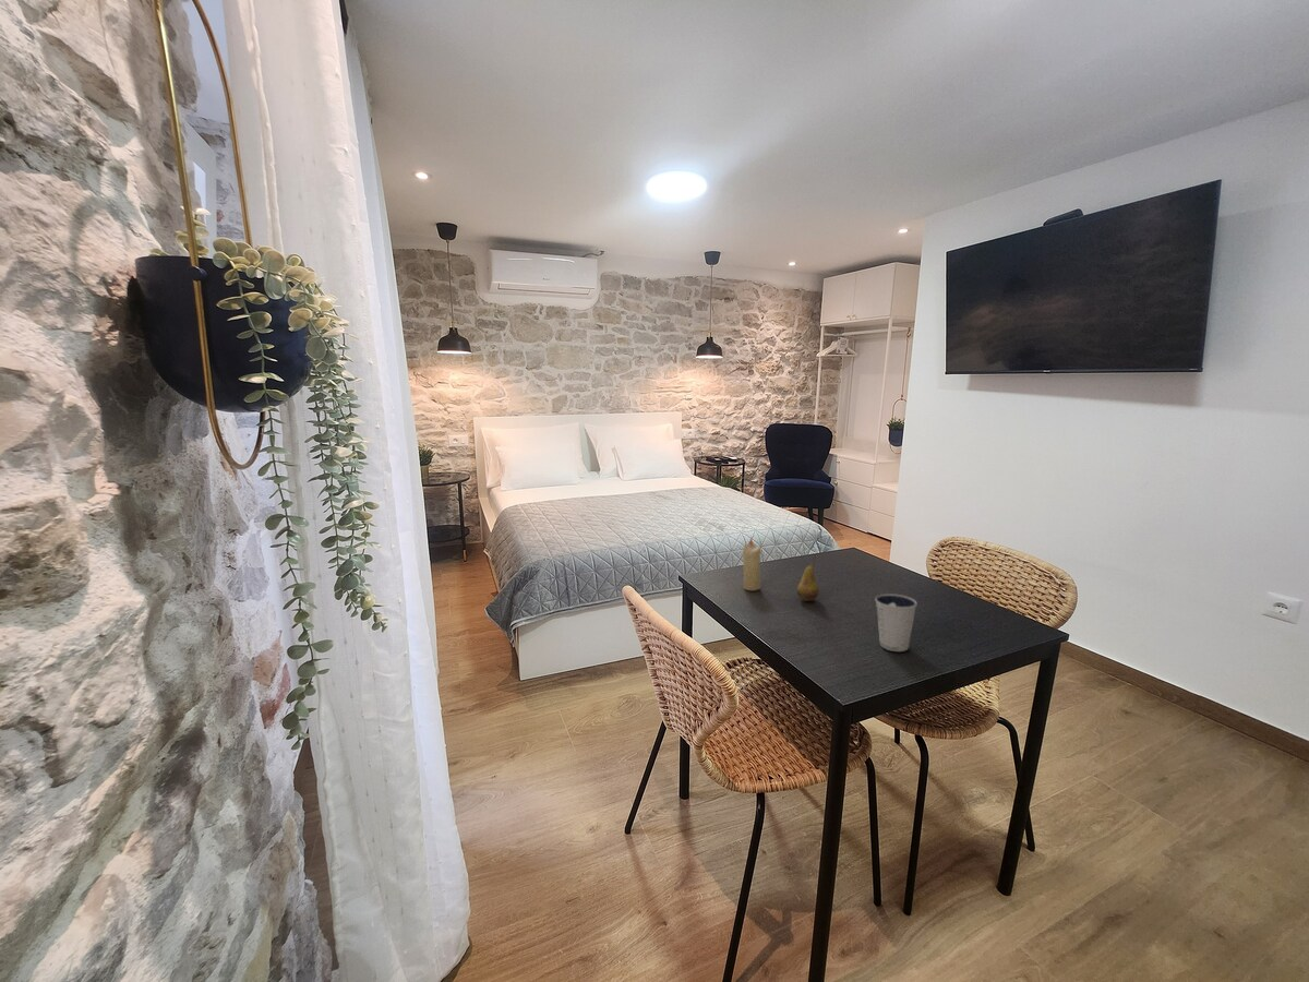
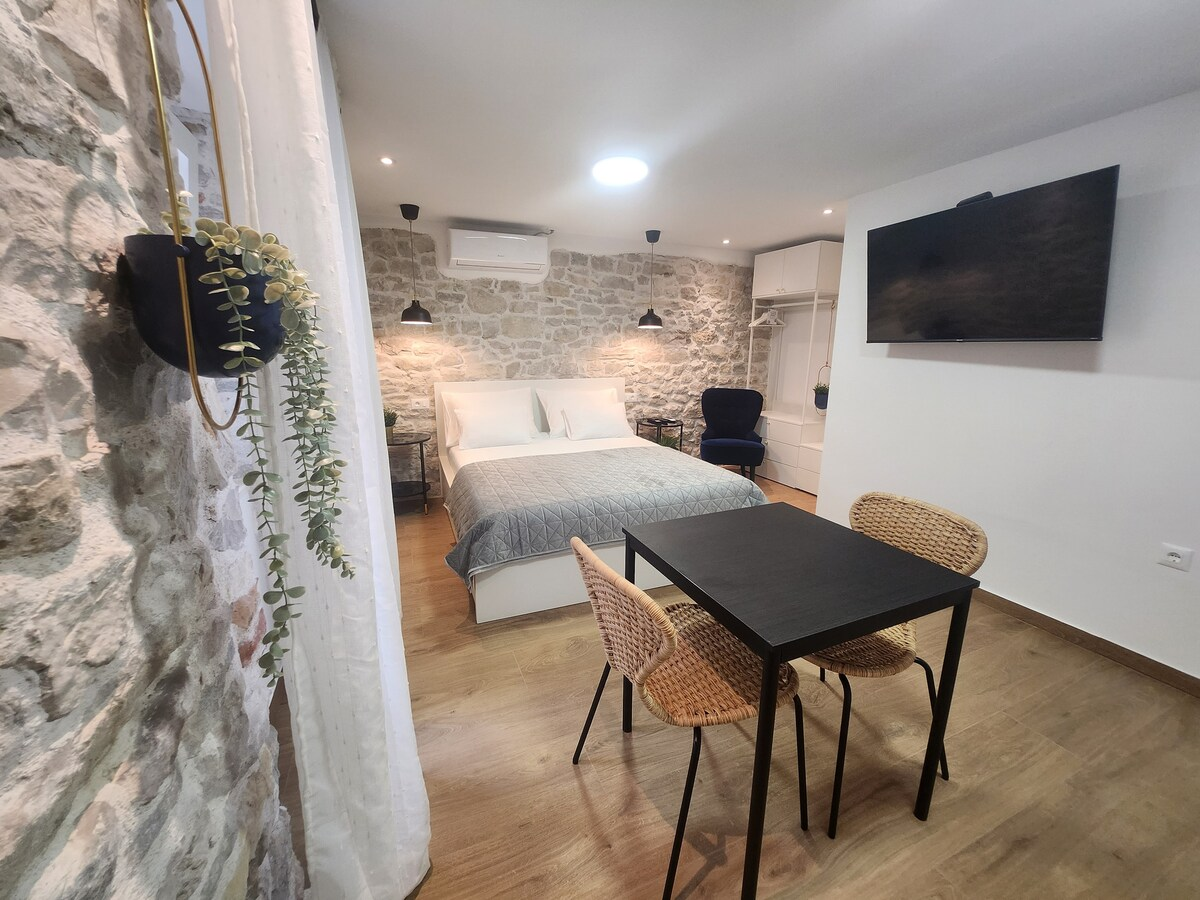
- fruit [796,555,820,602]
- candle [742,537,762,591]
- dixie cup [874,592,918,652]
